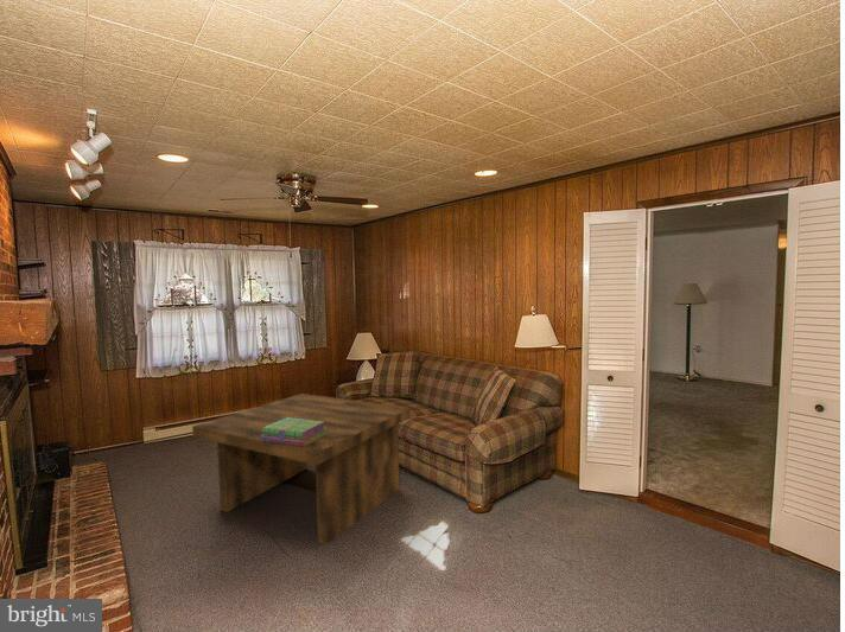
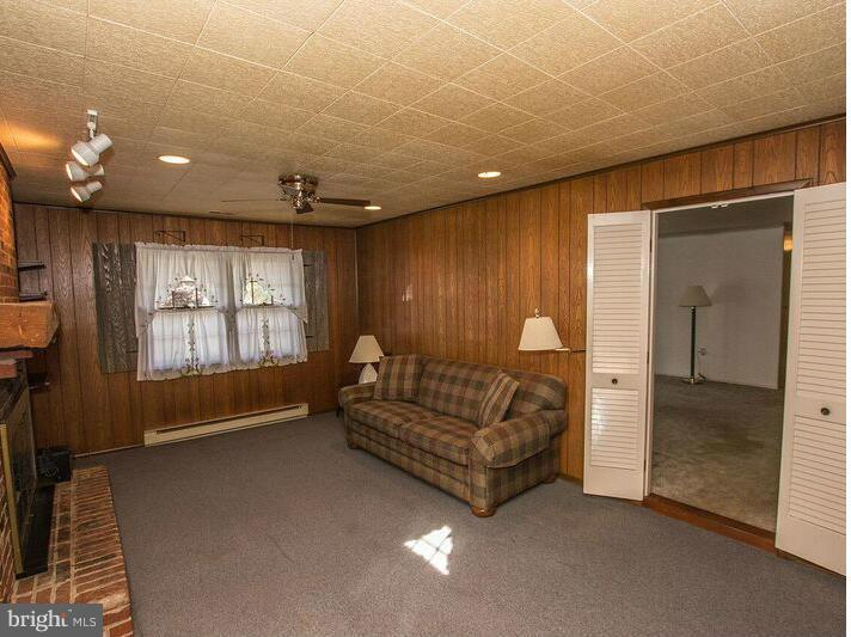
- stack of books [261,417,326,446]
- coffee table [191,392,412,545]
